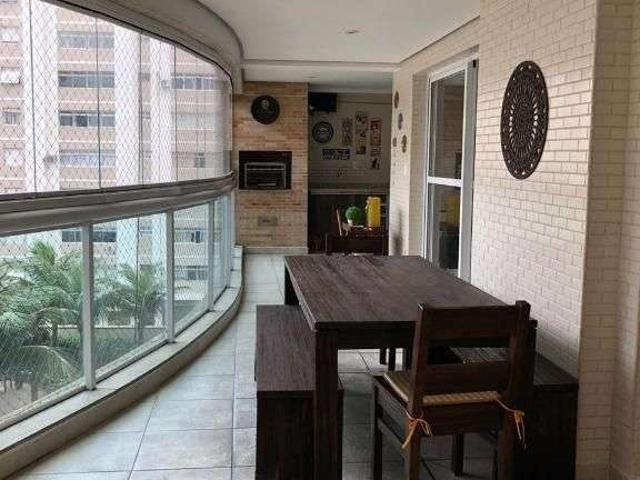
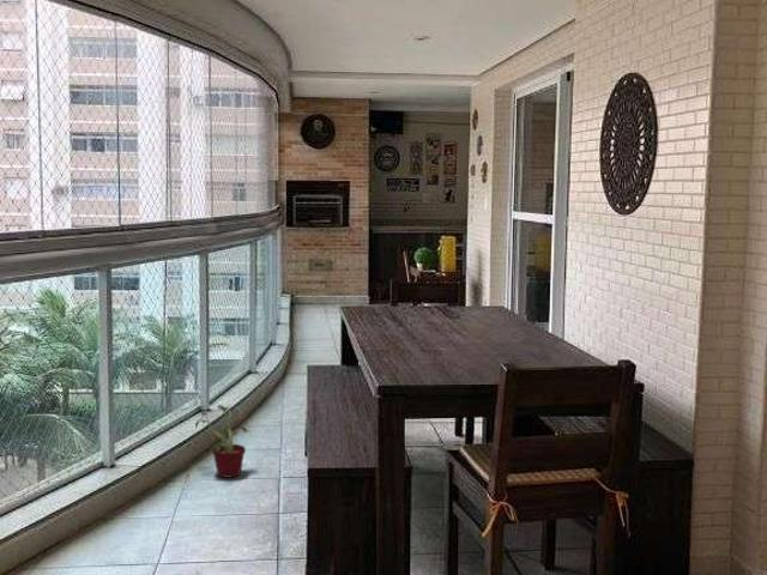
+ potted plant [193,404,253,479]
